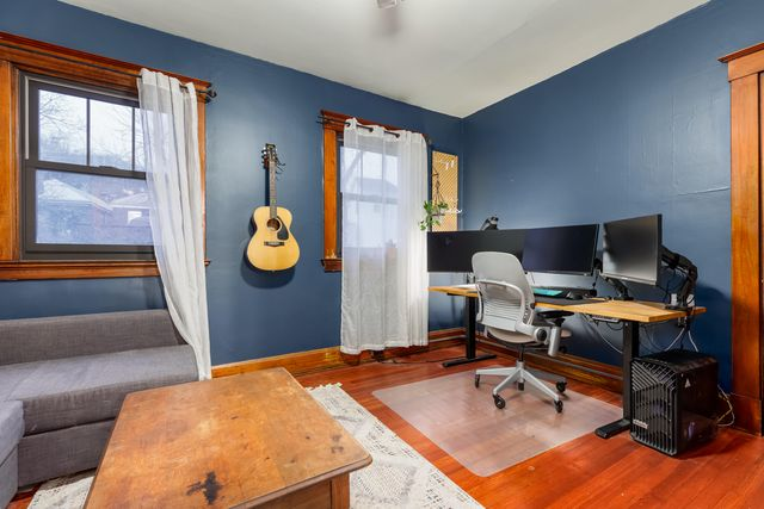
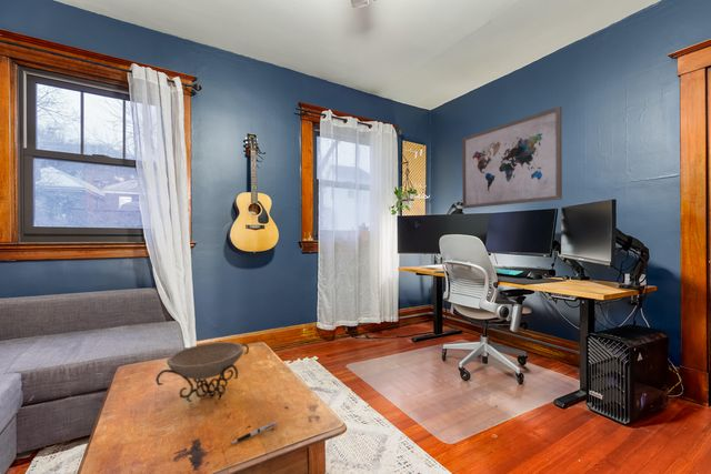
+ wall art [461,105,563,210]
+ decorative bowl [154,341,250,403]
+ pen [229,421,279,445]
